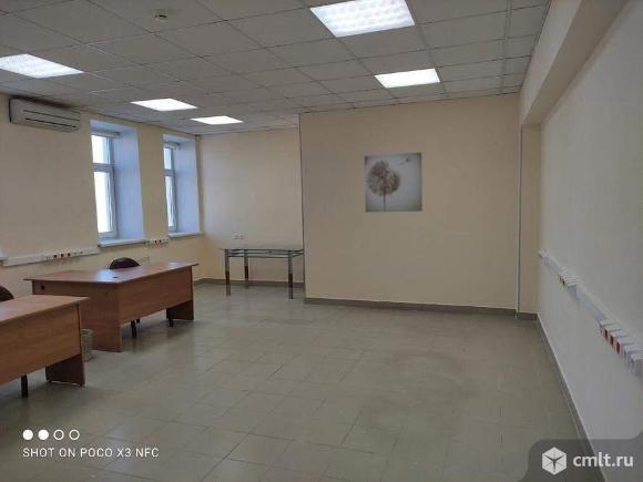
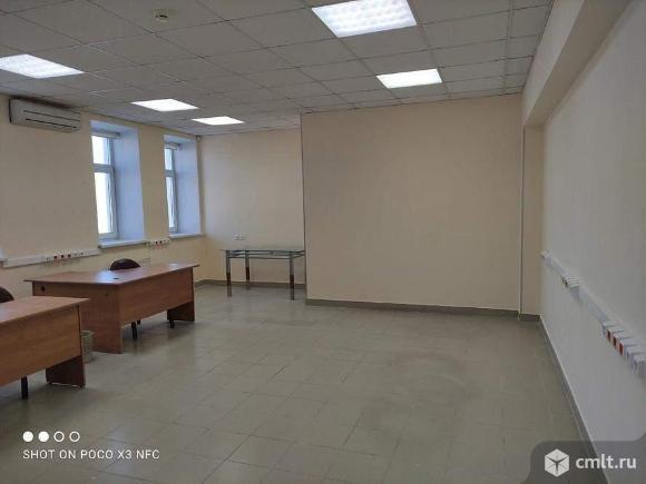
- wall art [364,152,423,214]
